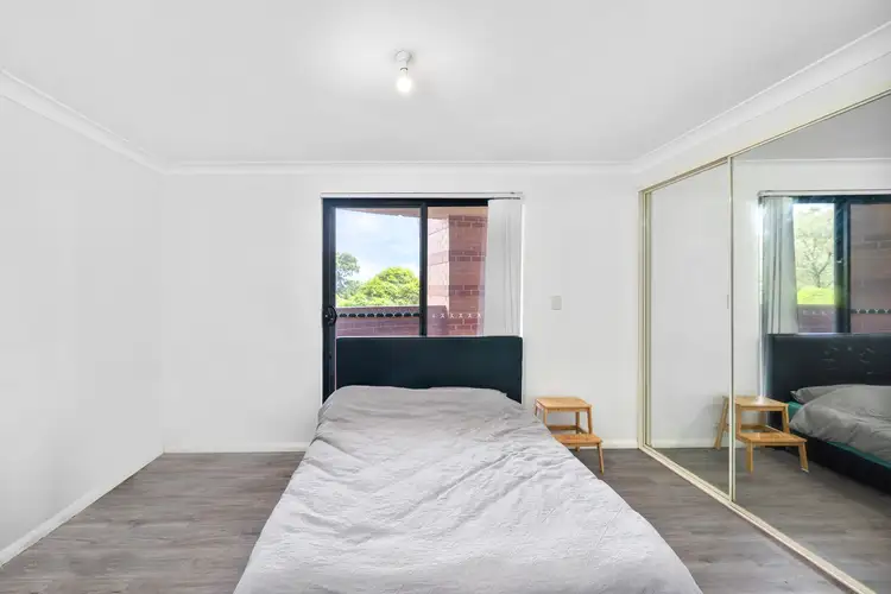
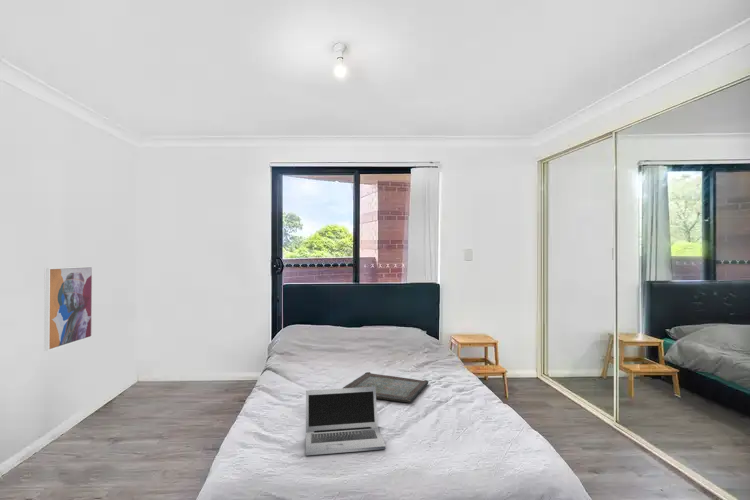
+ serving tray [342,371,429,403]
+ wall art [43,265,94,352]
+ laptop [305,387,387,456]
